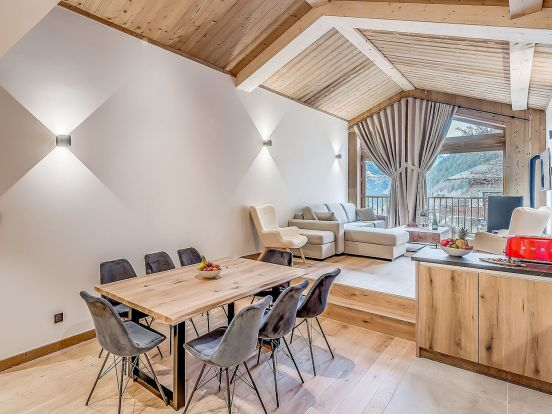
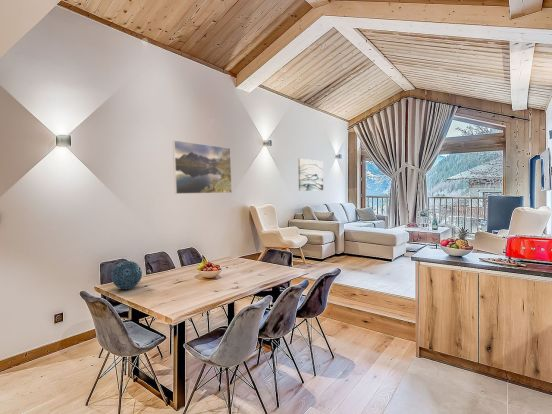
+ decorative ball [110,260,143,290]
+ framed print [172,139,233,195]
+ wall art [297,158,324,192]
